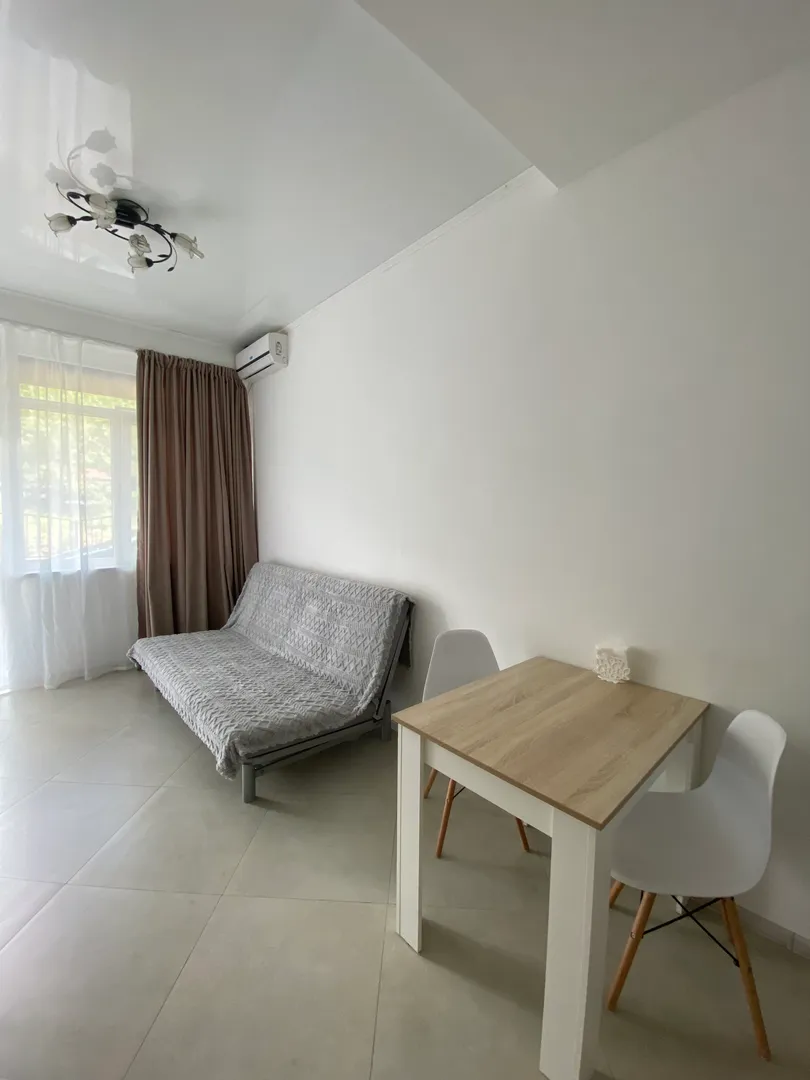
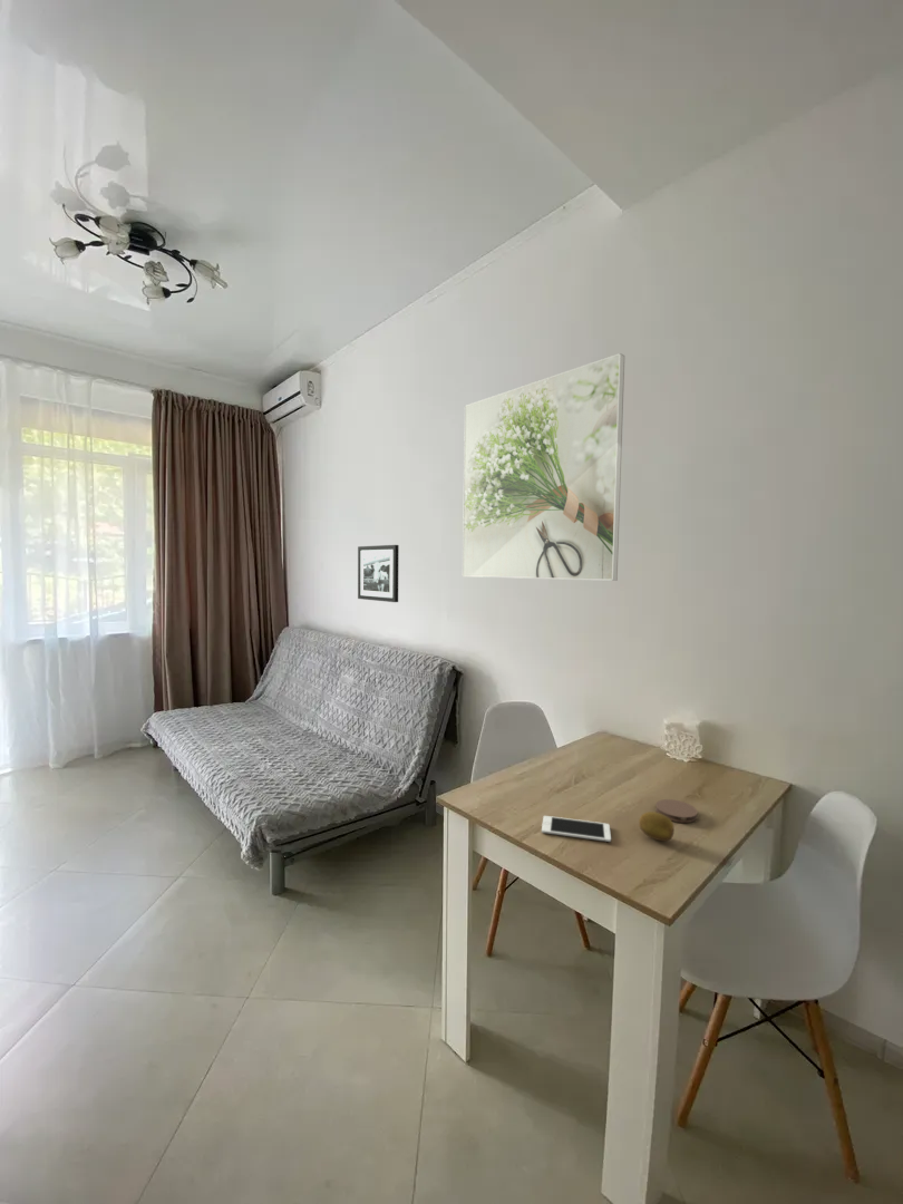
+ picture frame [357,544,400,603]
+ cell phone [541,815,612,843]
+ fruit [638,810,676,842]
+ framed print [462,352,625,582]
+ coaster [654,798,699,824]
